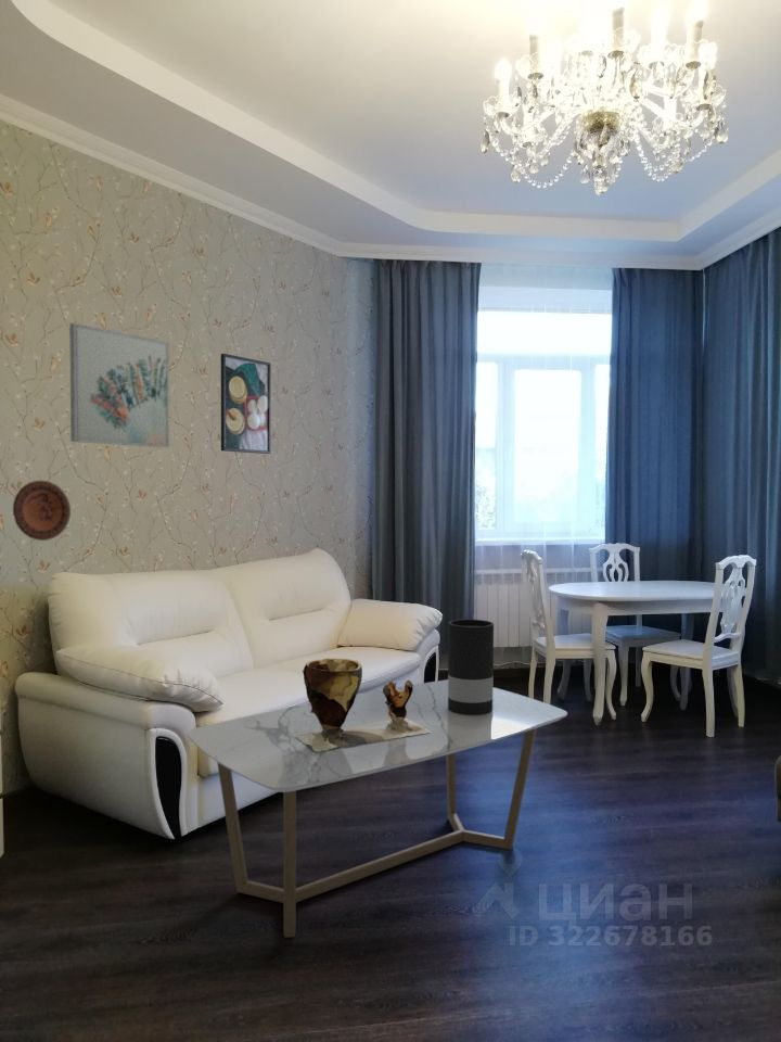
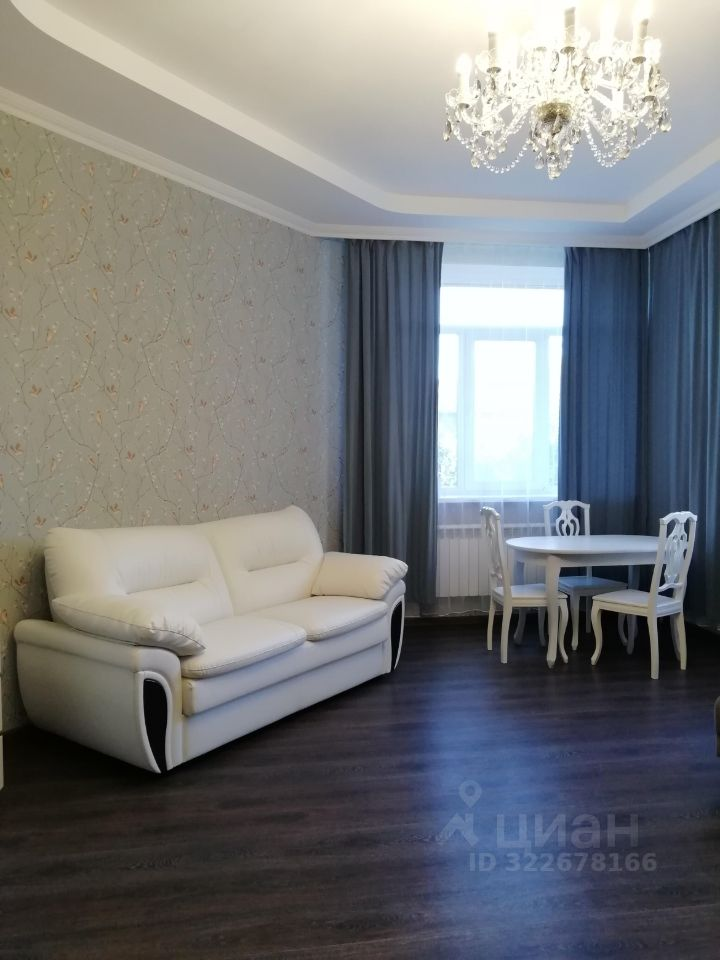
- coffee table [187,678,568,939]
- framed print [220,353,272,455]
- wall art [68,321,170,448]
- decorative plate [12,480,72,542]
- clay pot [294,657,432,752]
- vase [447,619,495,715]
